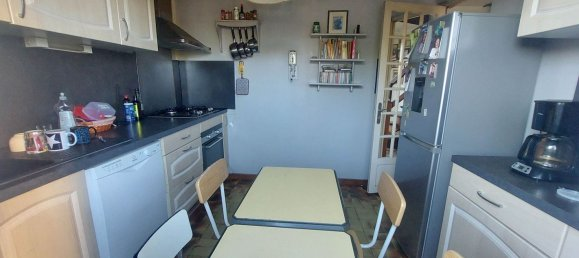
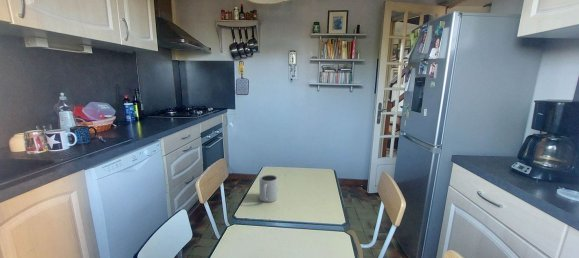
+ mug [259,174,279,203]
